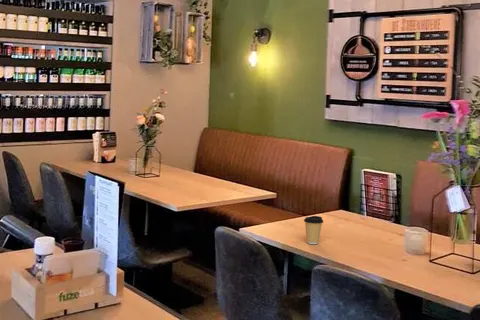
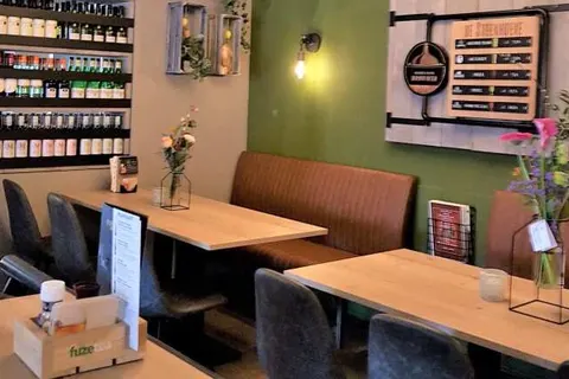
- coffee cup [303,215,324,245]
